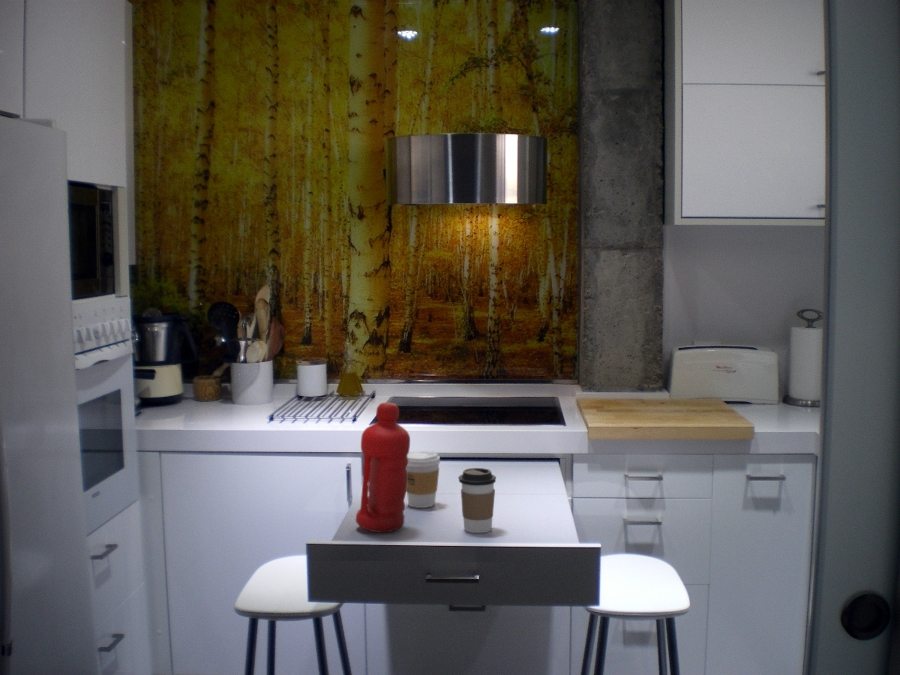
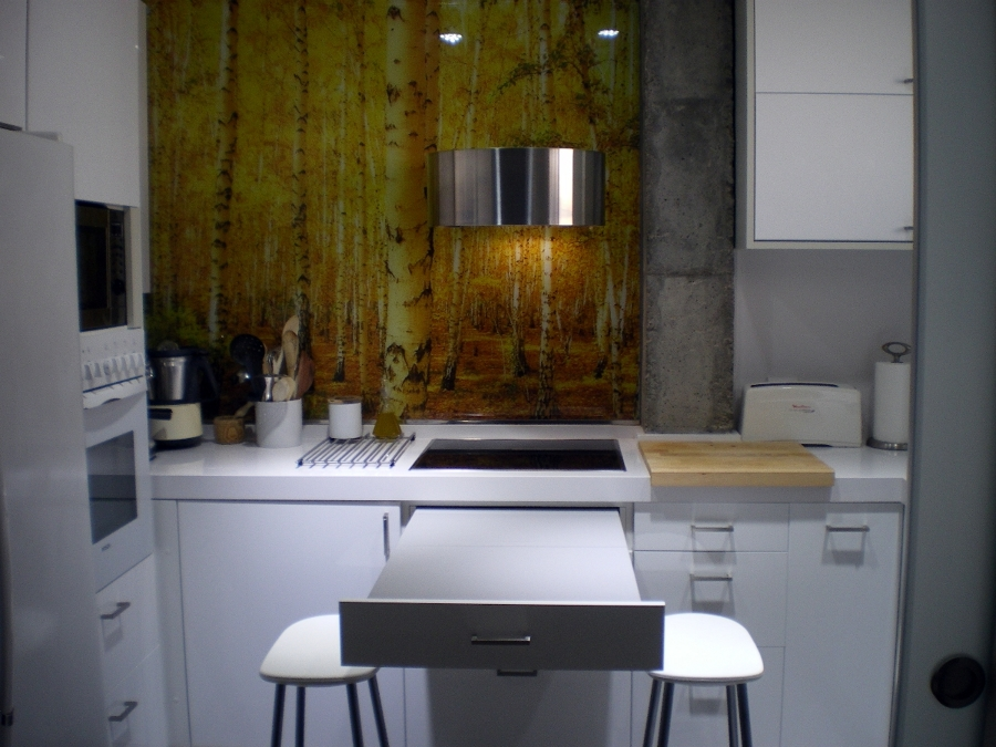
- coffee cup [406,450,441,509]
- coffee cup [457,467,497,534]
- water bottle [355,401,411,533]
